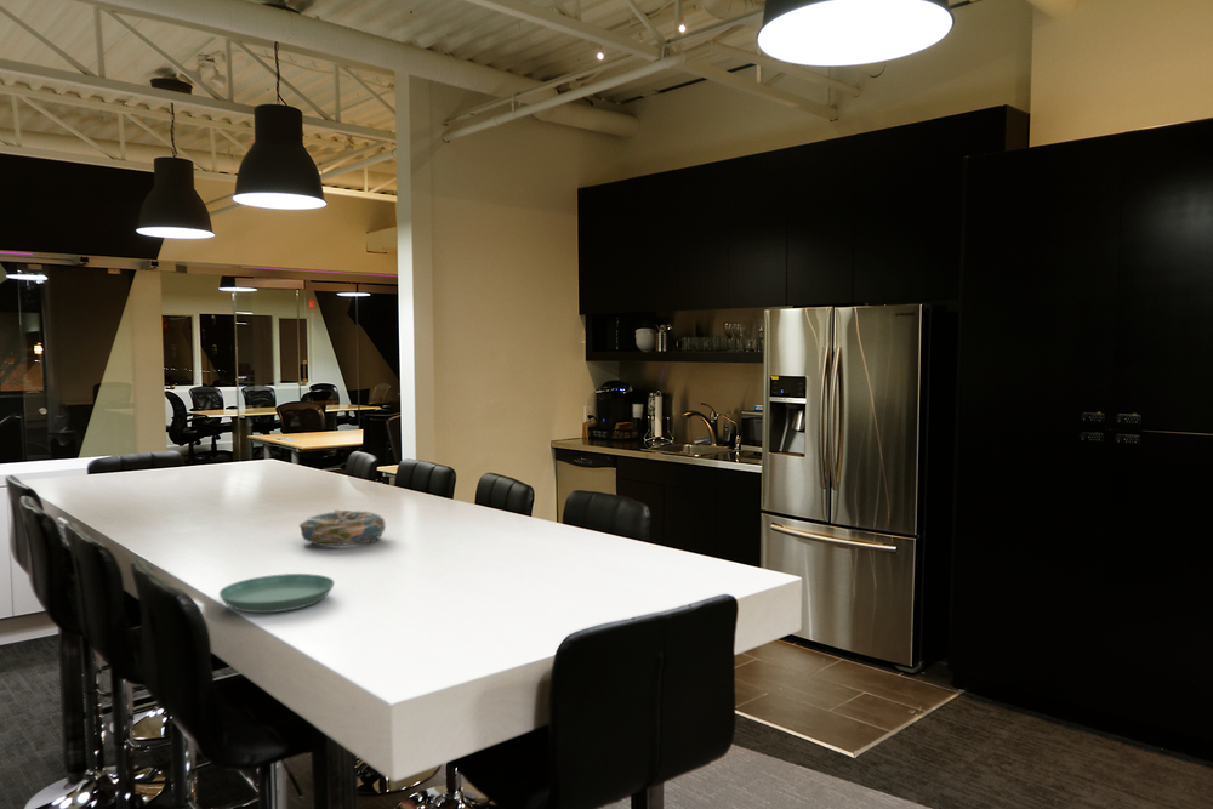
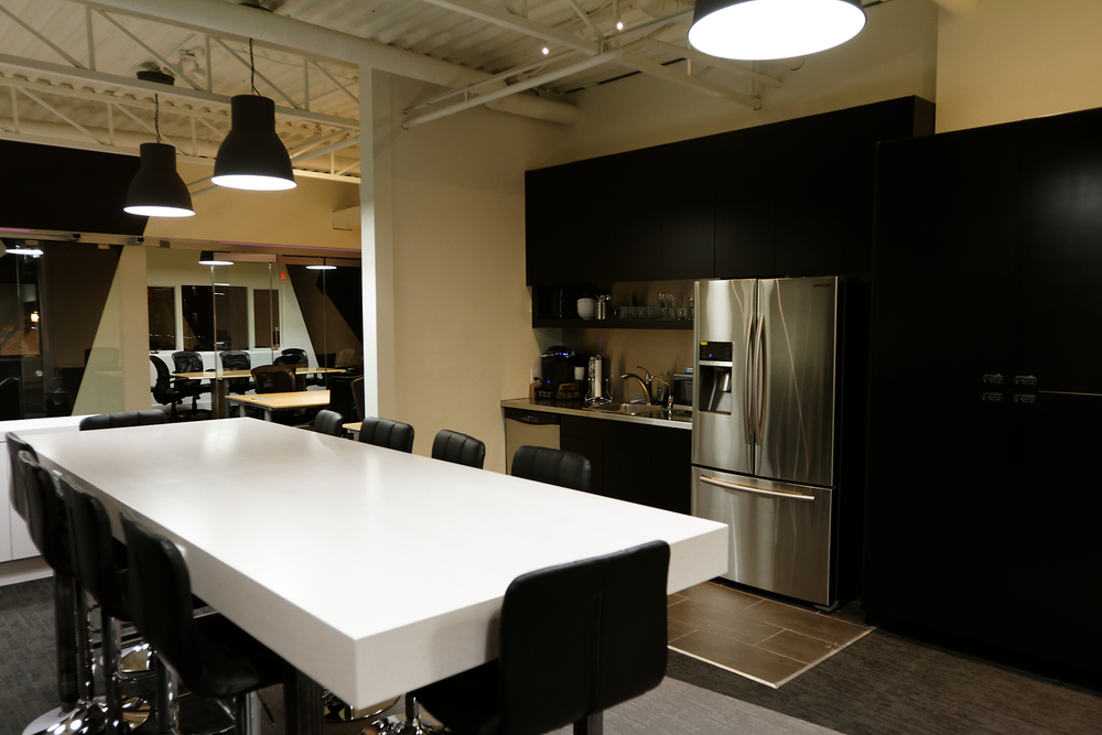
- decorative bowl [298,509,387,547]
- saucer [218,572,336,614]
